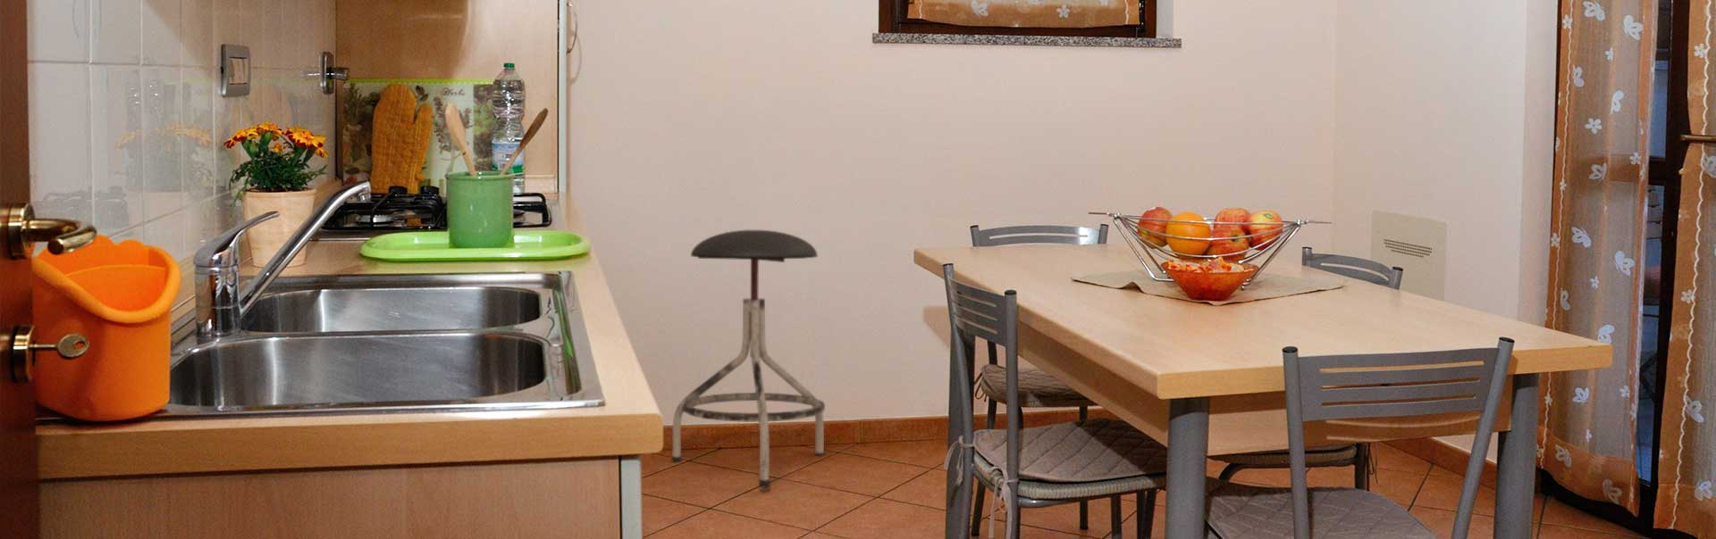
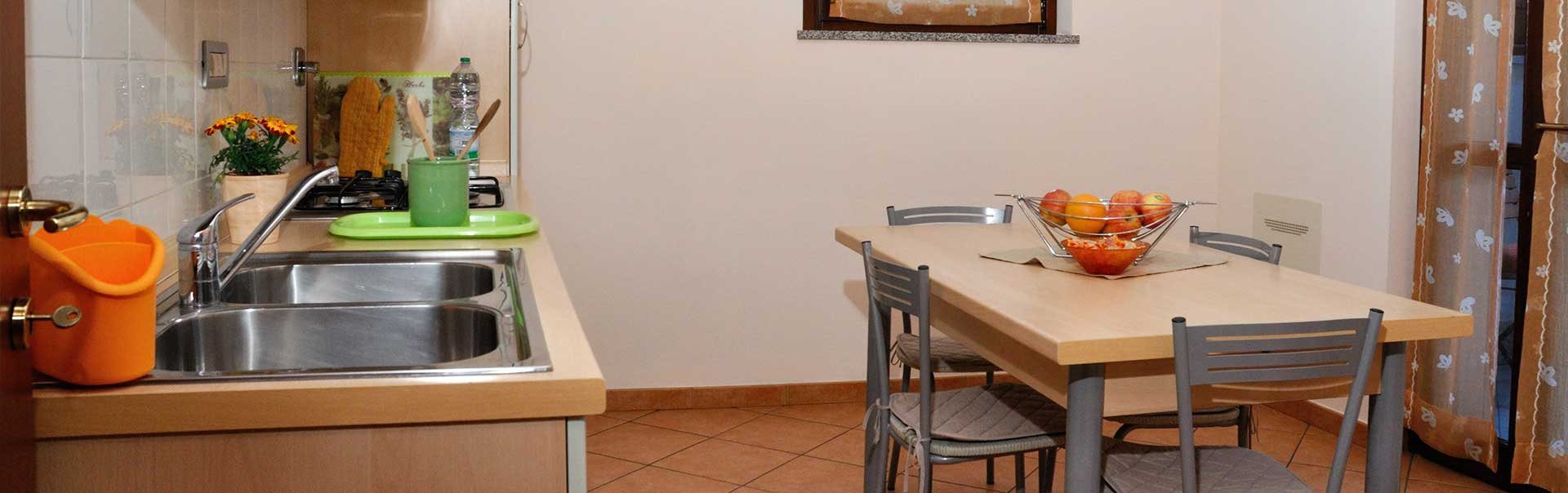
- stool [671,230,826,488]
